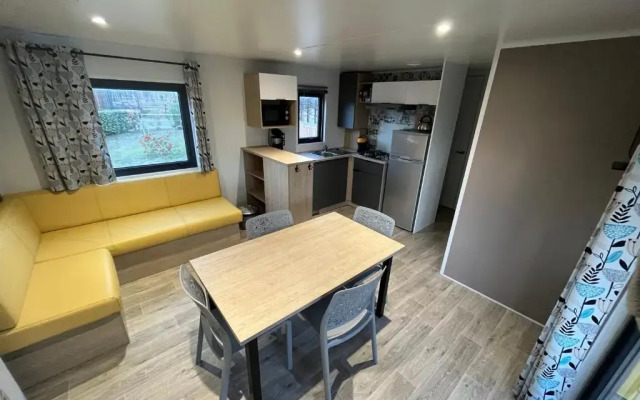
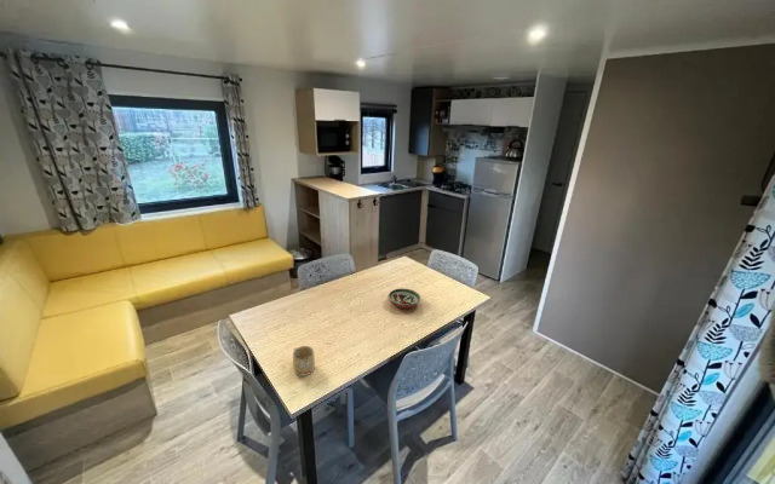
+ decorative bowl [386,288,421,310]
+ mug [292,345,316,378]
